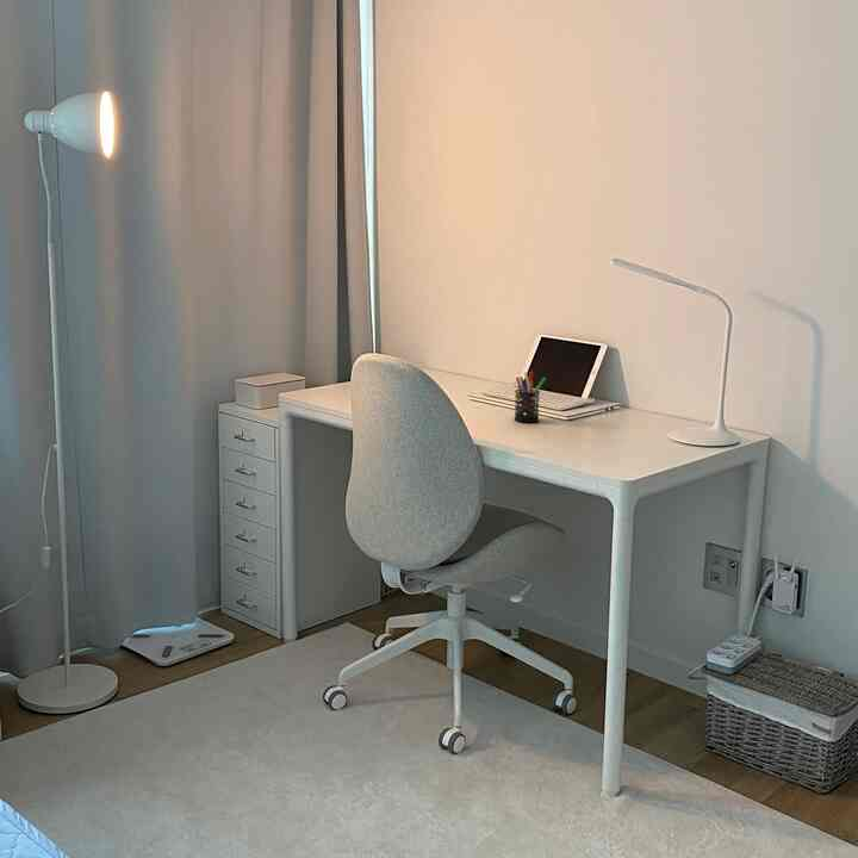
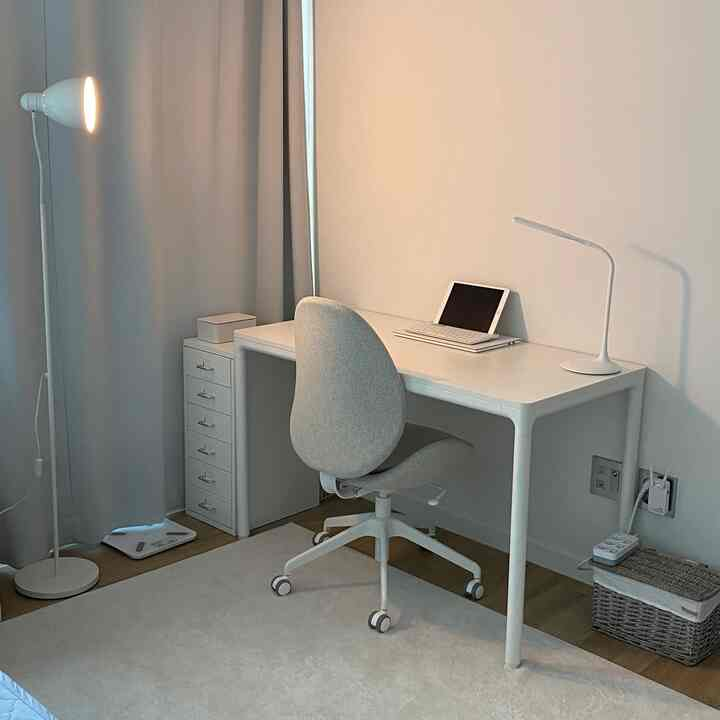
- pen holder [514,371,547,423]
